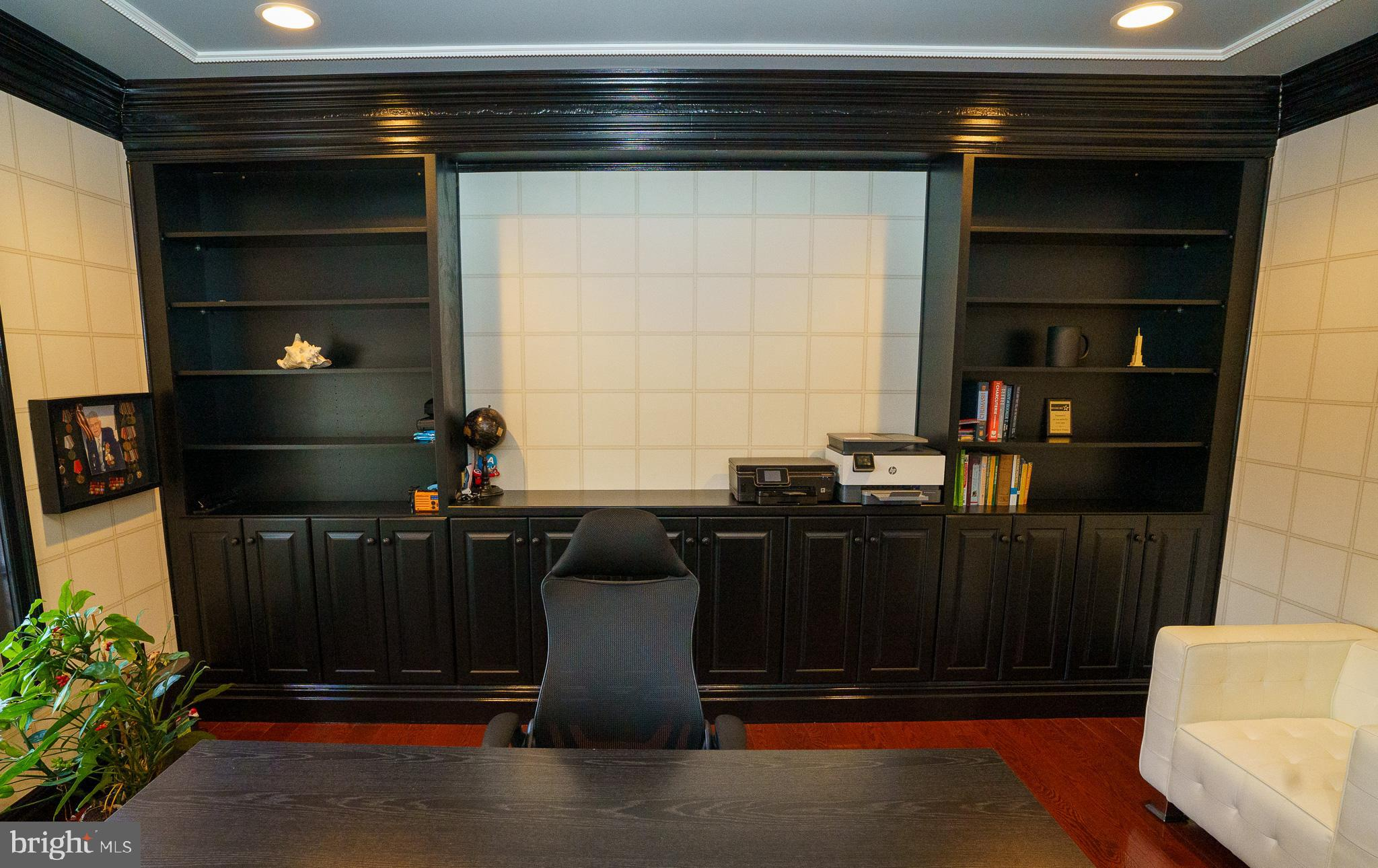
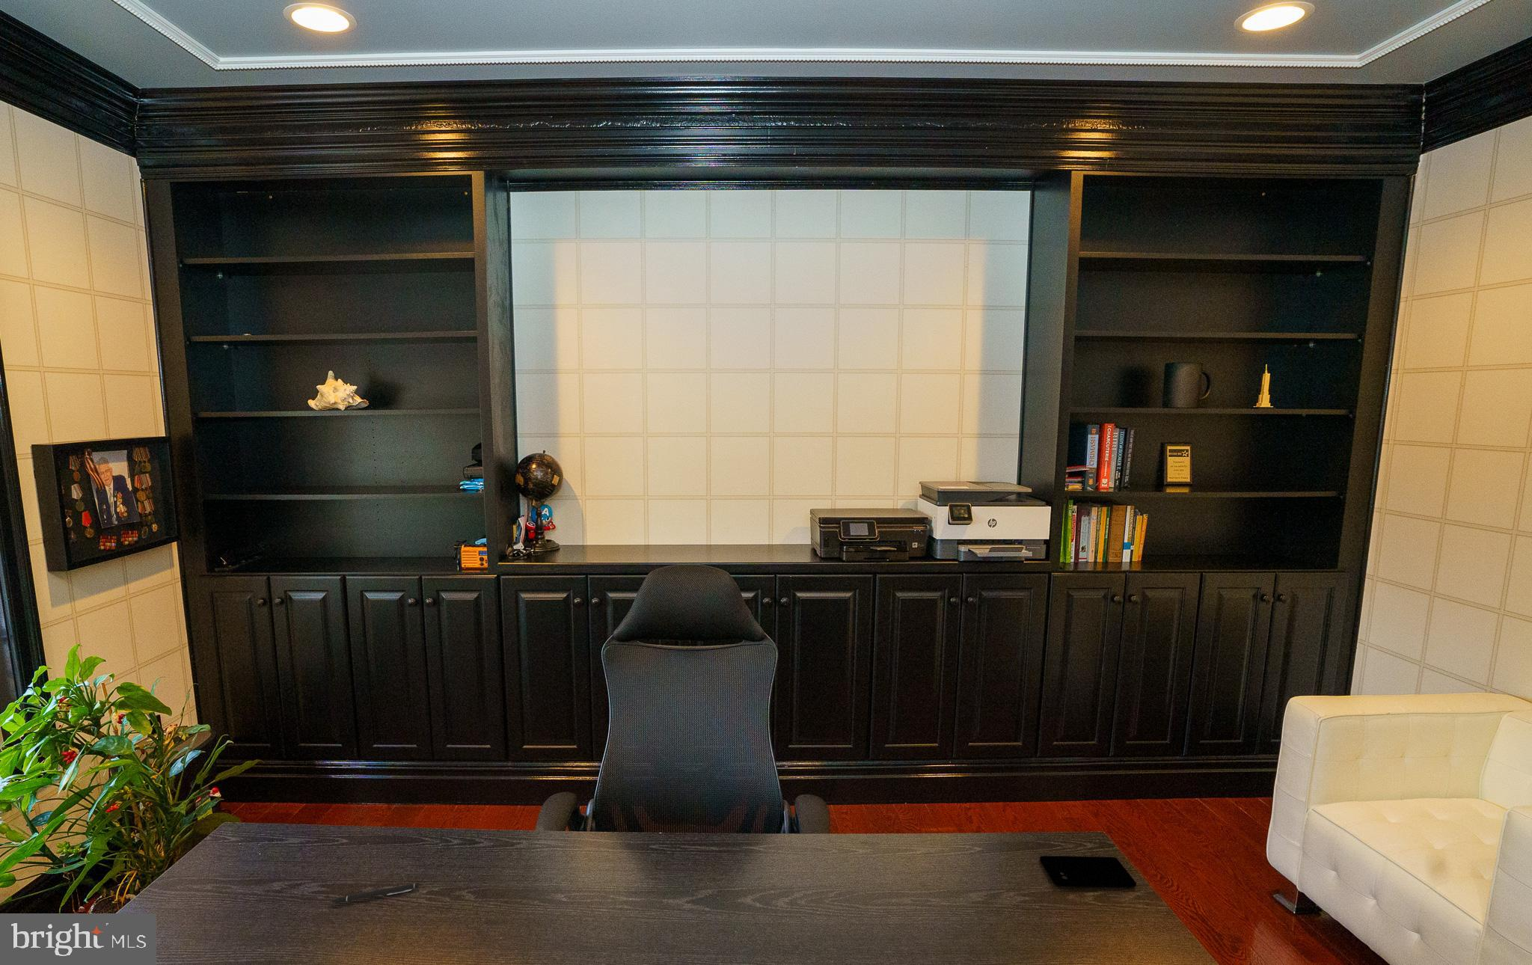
+ smartphone [1039,855,1137,888]
+ pen [330,882,419,904]
